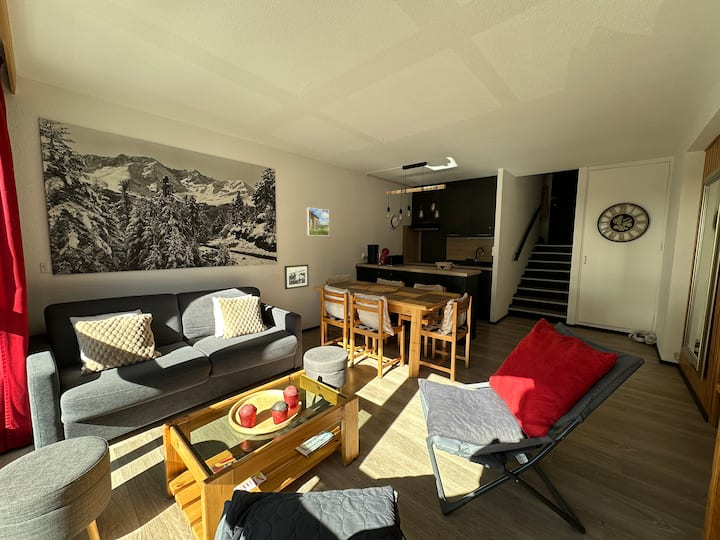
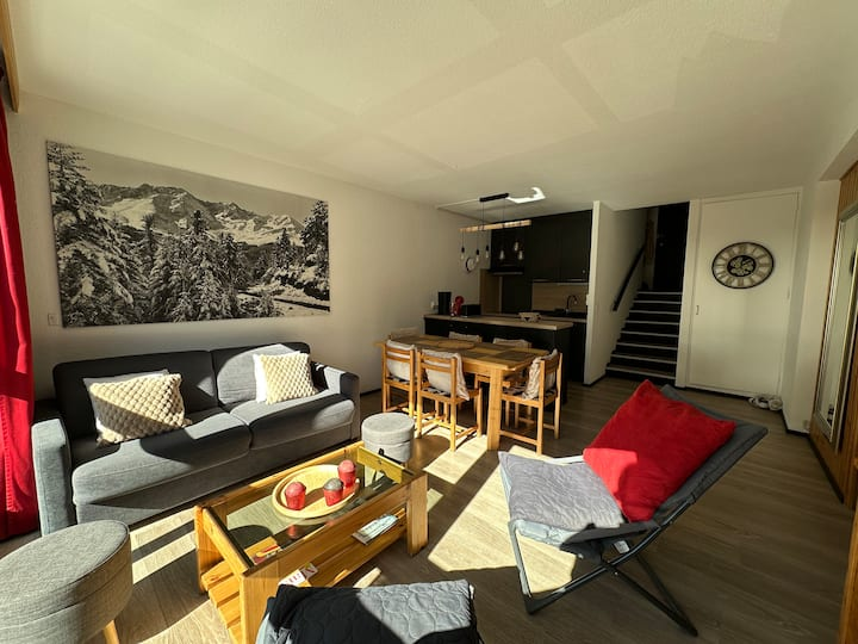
- picture frame [283,264,310,290]
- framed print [306,207,330,237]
